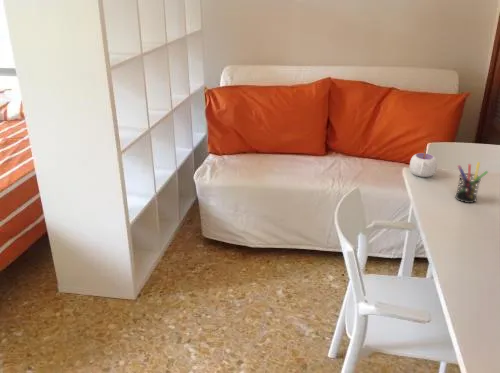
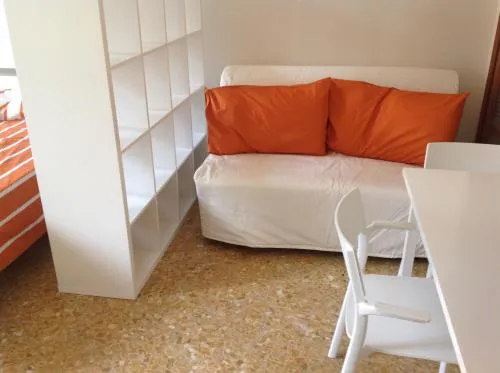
- mug [409,147,438,178]
- pen holder [454,161,489,204]
